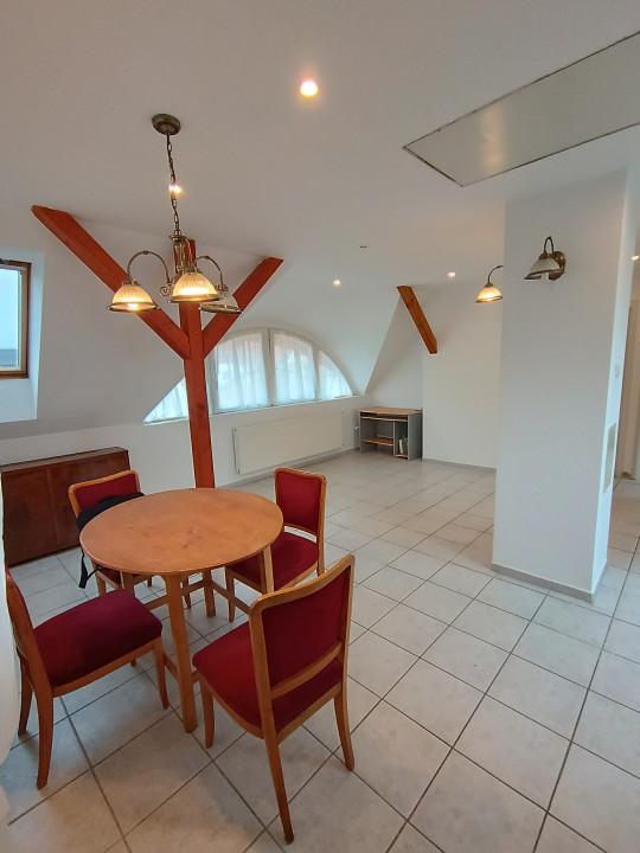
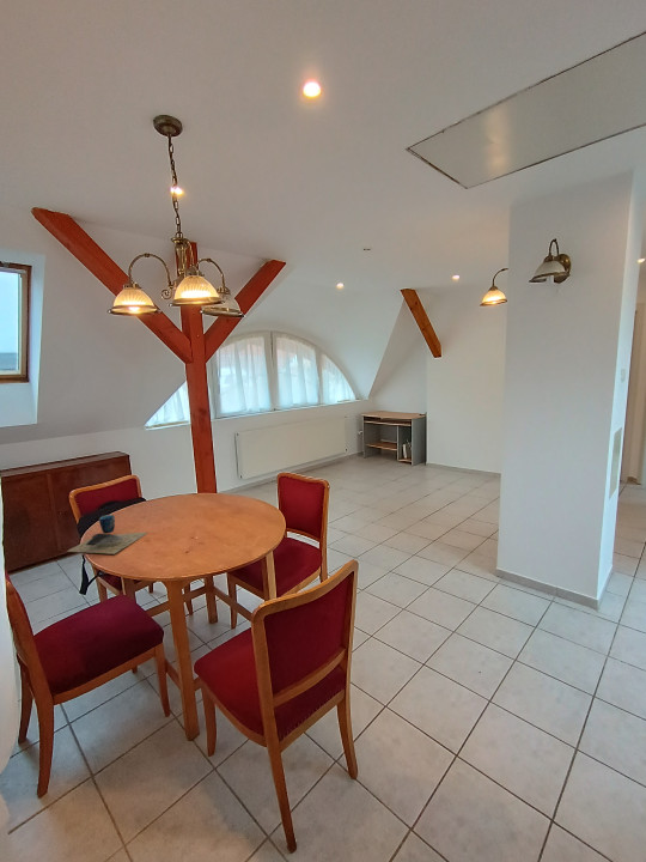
+ cup [66,514,148,556]
